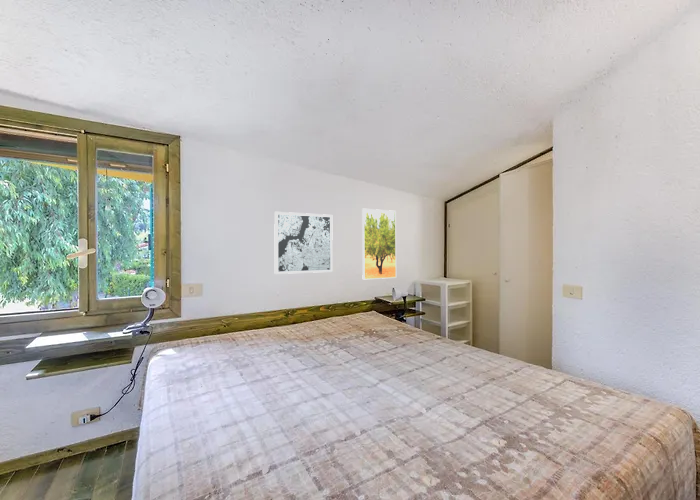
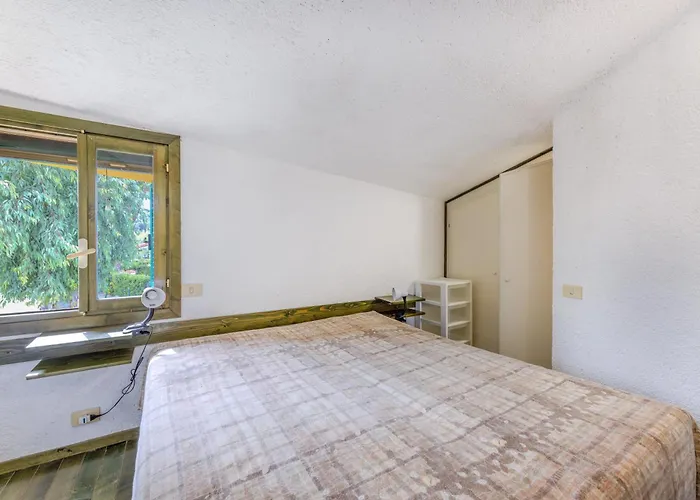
- wall art [273,211,334,275]
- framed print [361,208,397,280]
